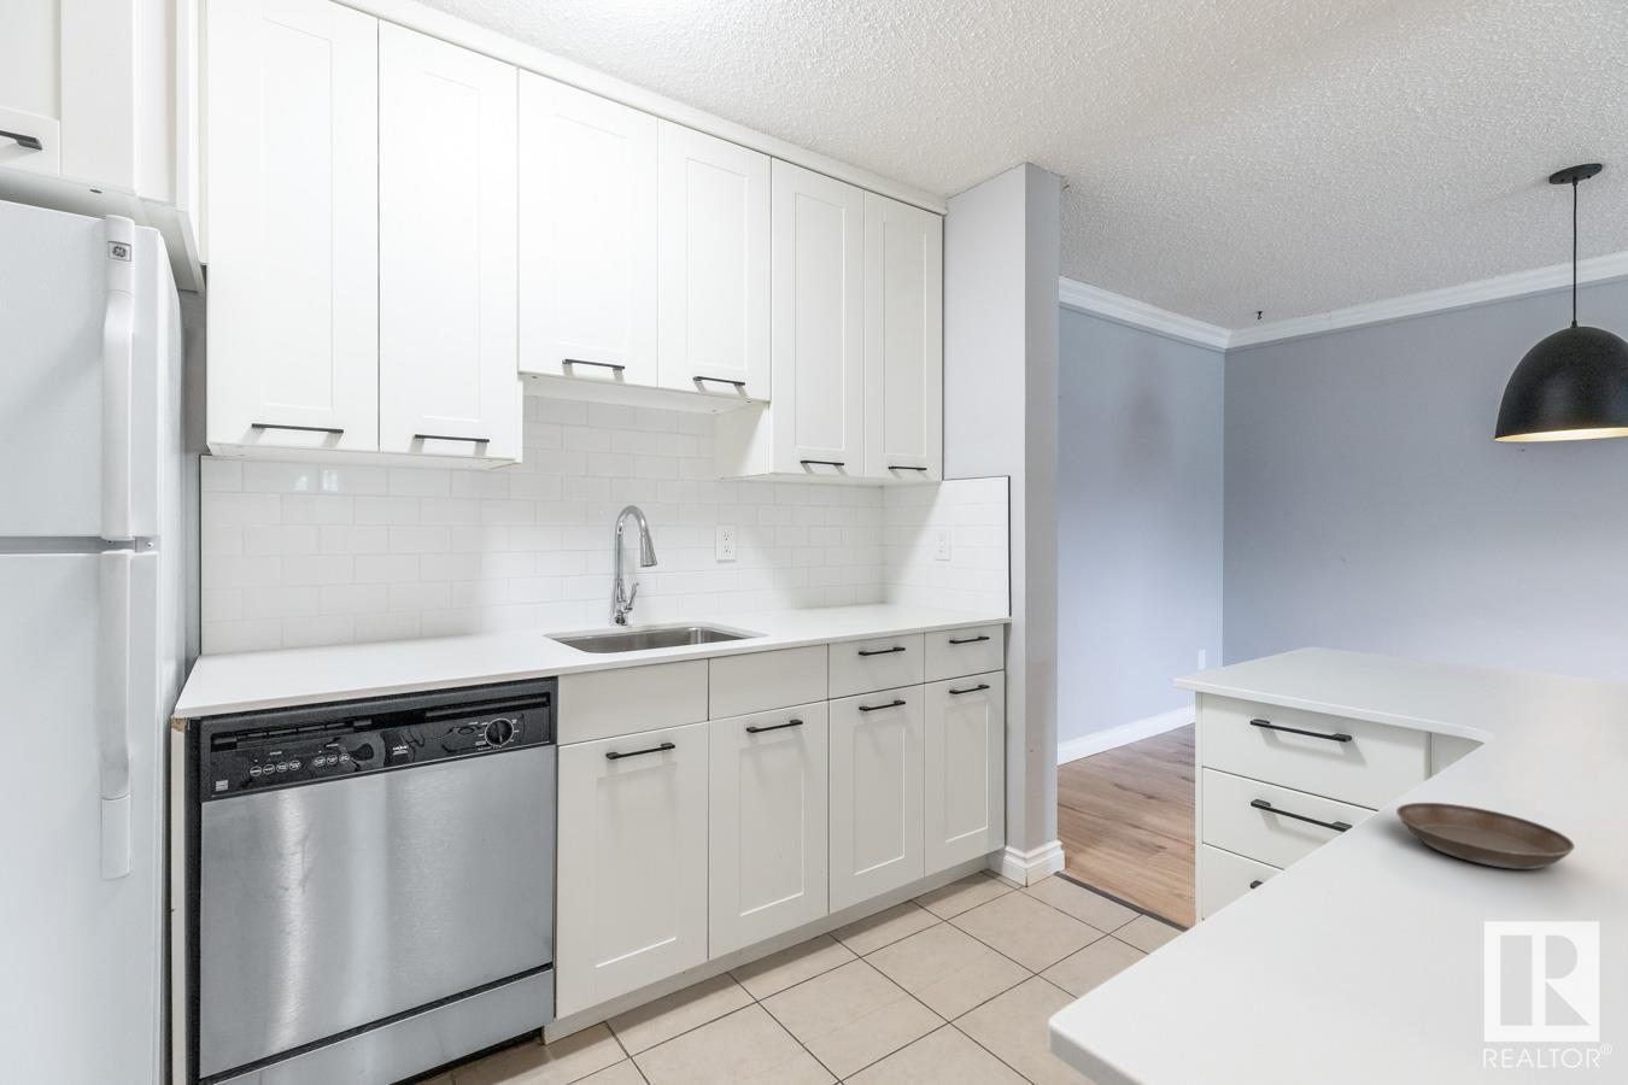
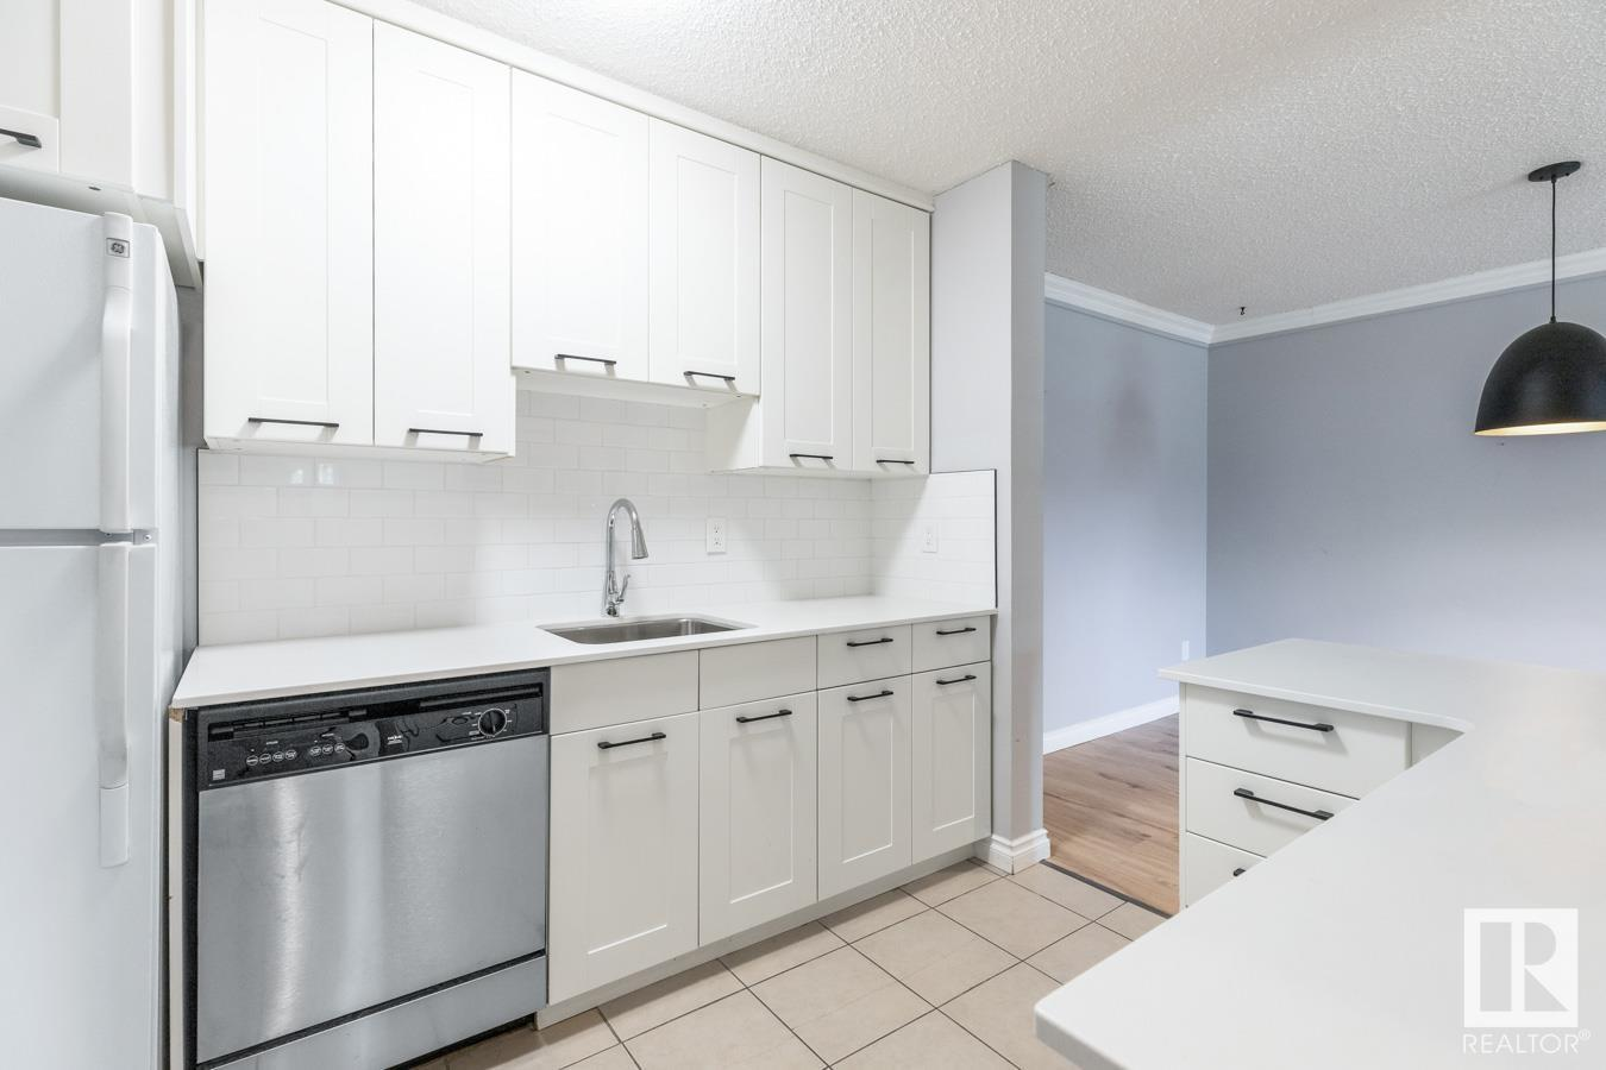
- saucer [1395,802,1576,871]
